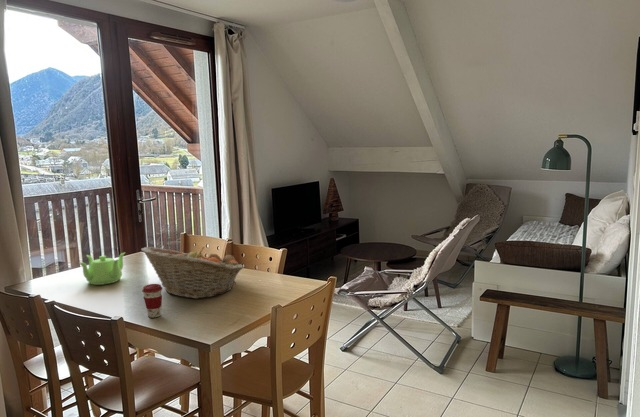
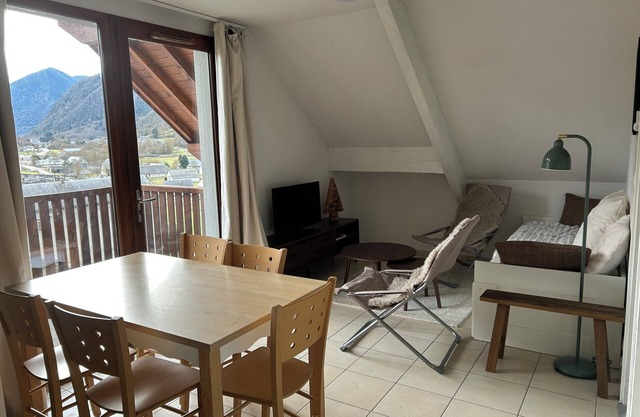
- coffee cup [141,283,163,319]
- fruit basket [140,246,244,300]
- teapot [77,251,126,286]
